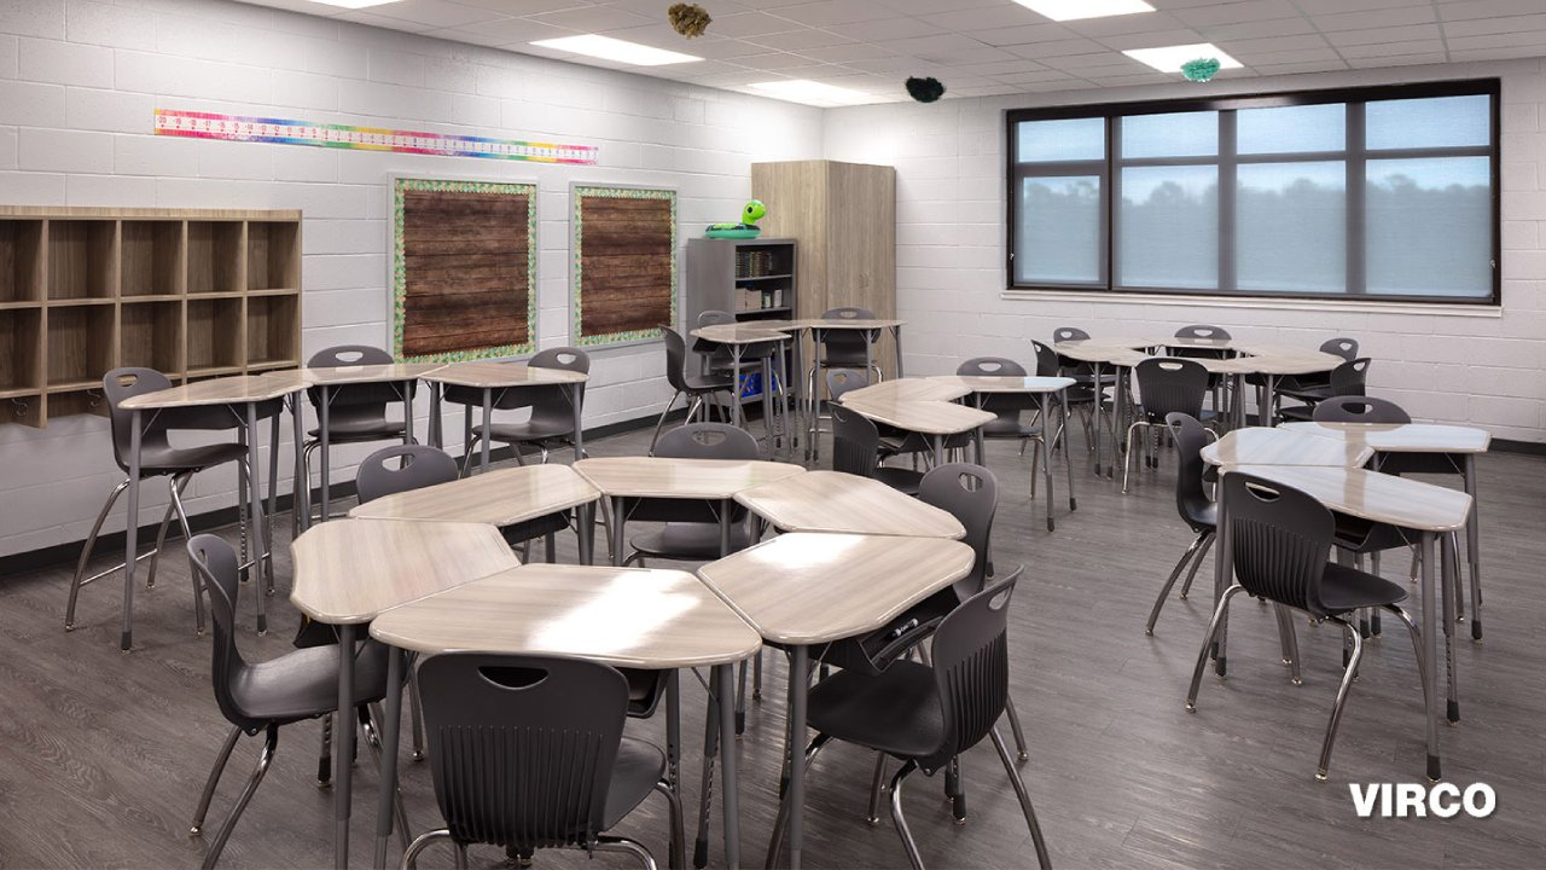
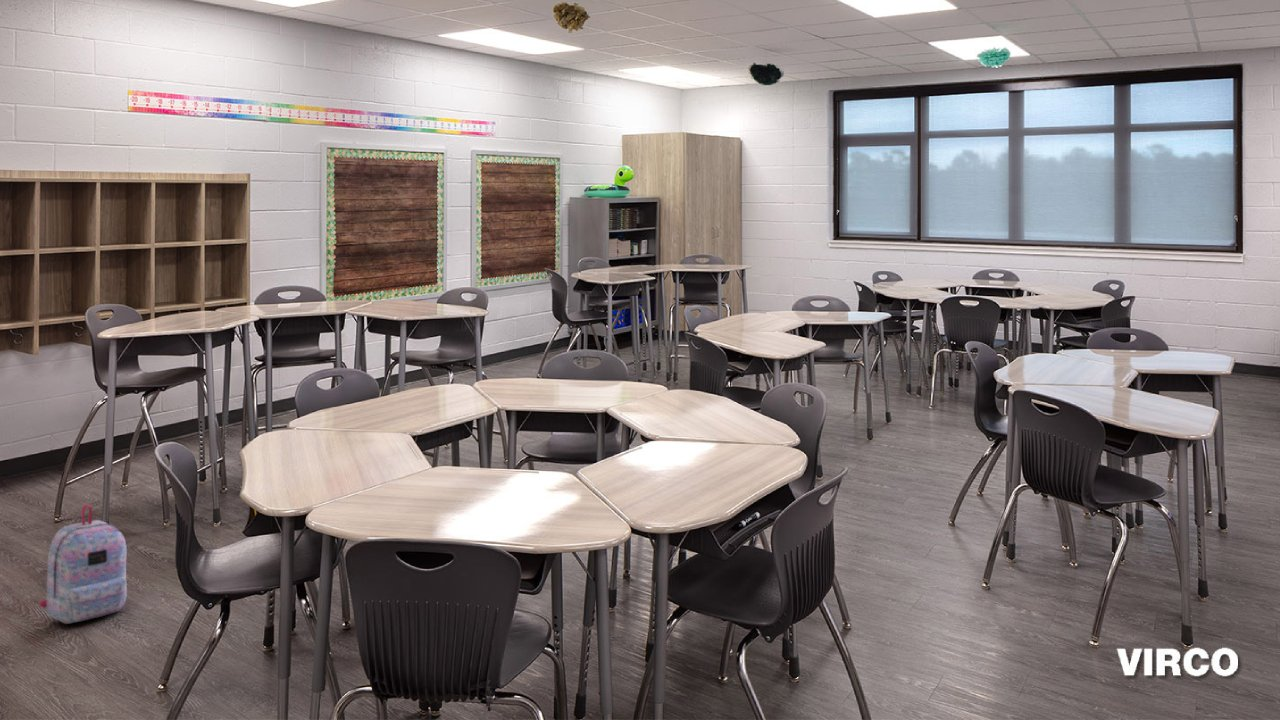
+ backpack [39,503,128,625]
